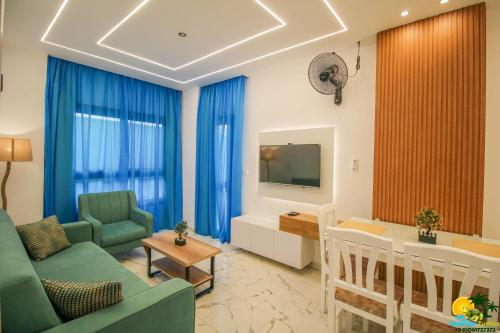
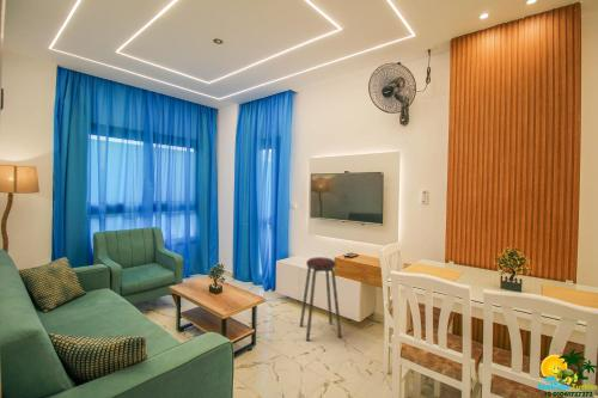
+ music stool [299,256,343,342]
